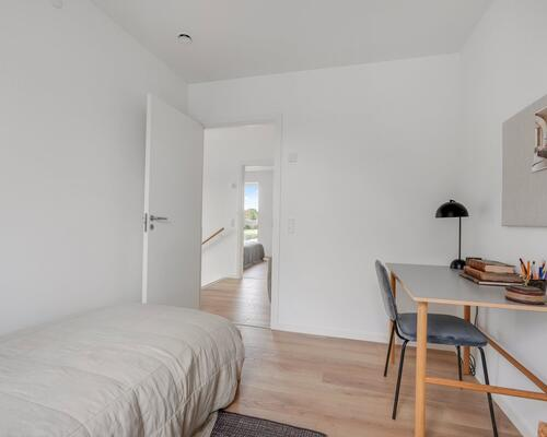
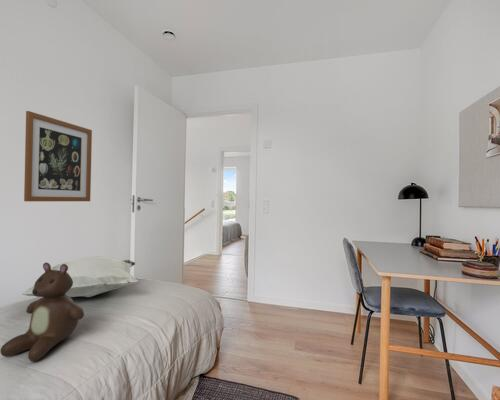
+ wall art [23,110,93,202]
+ teddy bear [0,262,85,362]
+ cushion [21,255,141,298]
